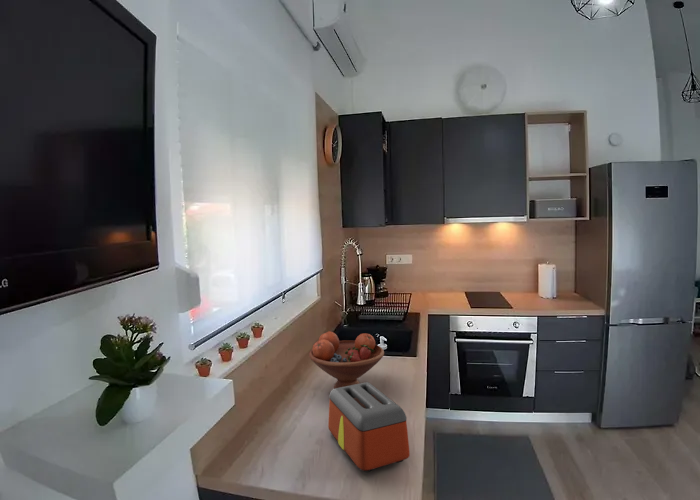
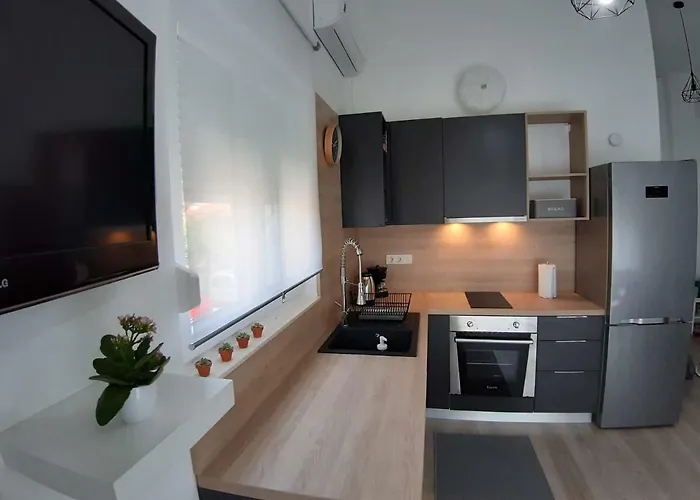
- fruit bowl [308,331,385,389]
- toaster [327,381,410,473]
